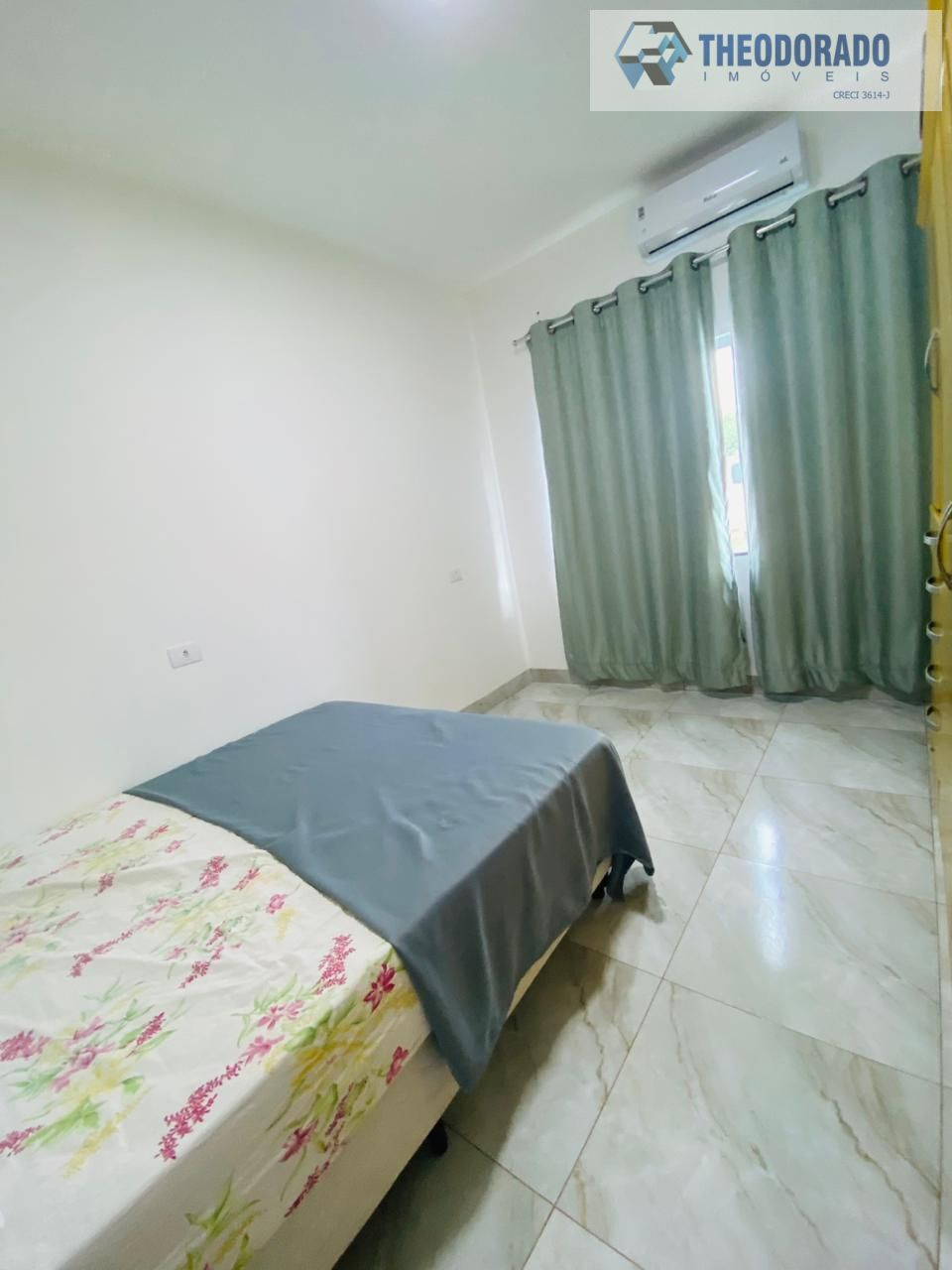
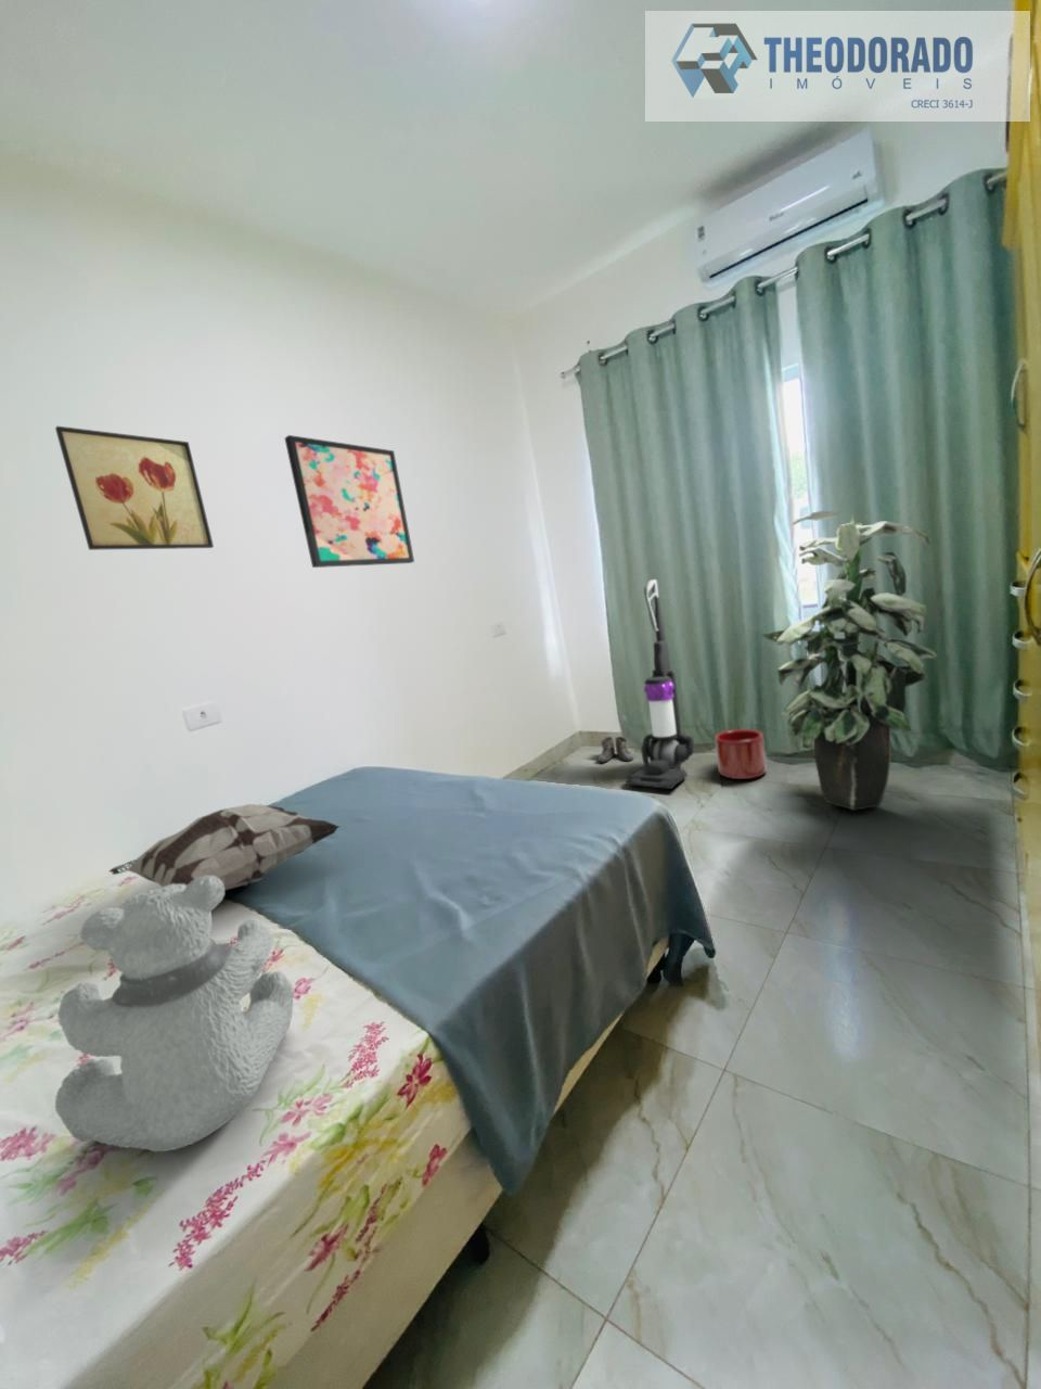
+ planter [714,728,768,780]
+ decorative pillow [108,803,340,891]
+ indoor plant [759,510,940,812]
+ vacuum cleaner [624,579,695,790]
+ boots [596,736,634,764]
+ teddy bear [55,876,295,1154]
+ wall art [284,434,416,569]
+ wall art [55,425,214,551]
